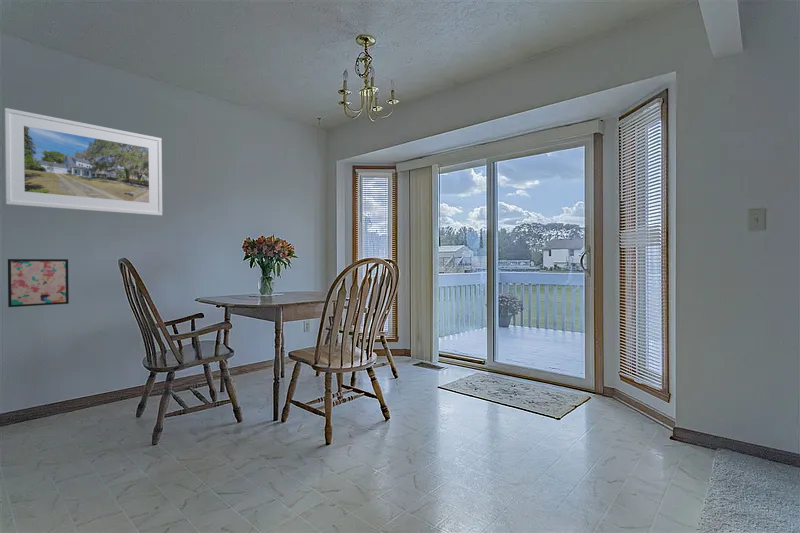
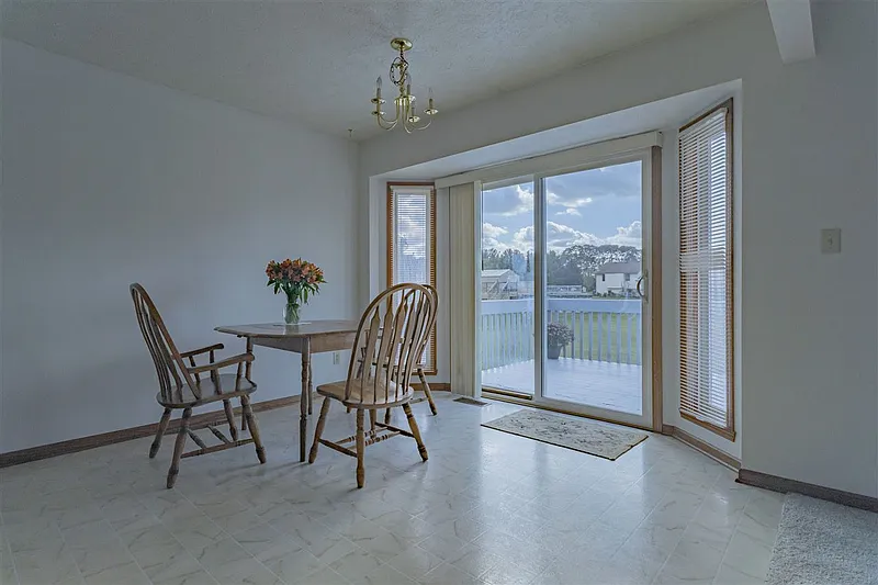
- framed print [3,107,163,217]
- wall art [7,258,70,308]
